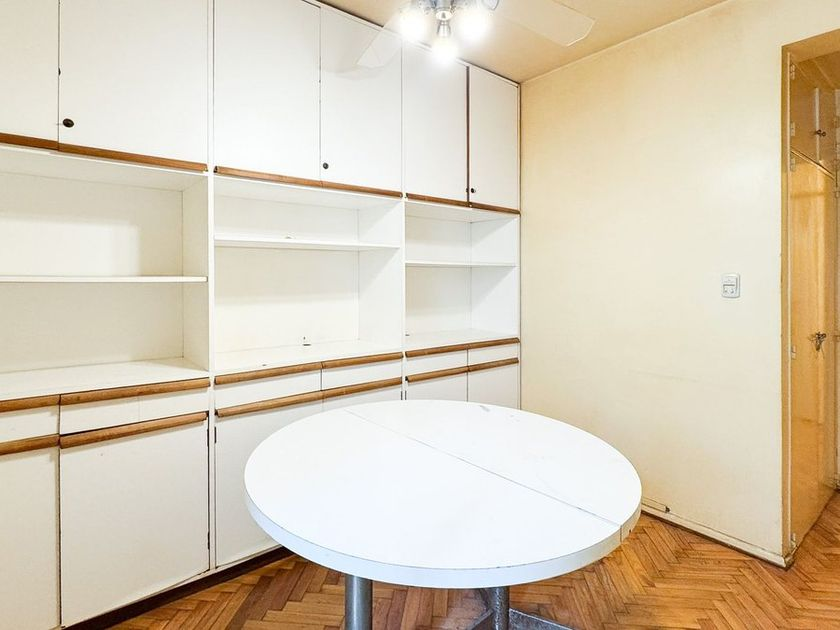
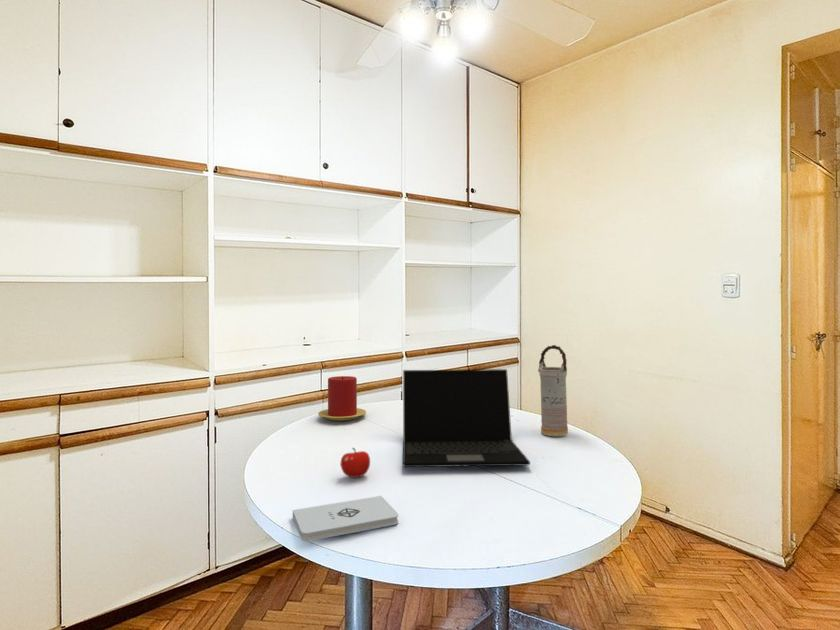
+ apple [340,447,371,479]
+ candle [317,375,367,421]
+ laptop [402,368,531,468]
+ notepad [292,495,399,542]
+ vase [537,344,569,437]
